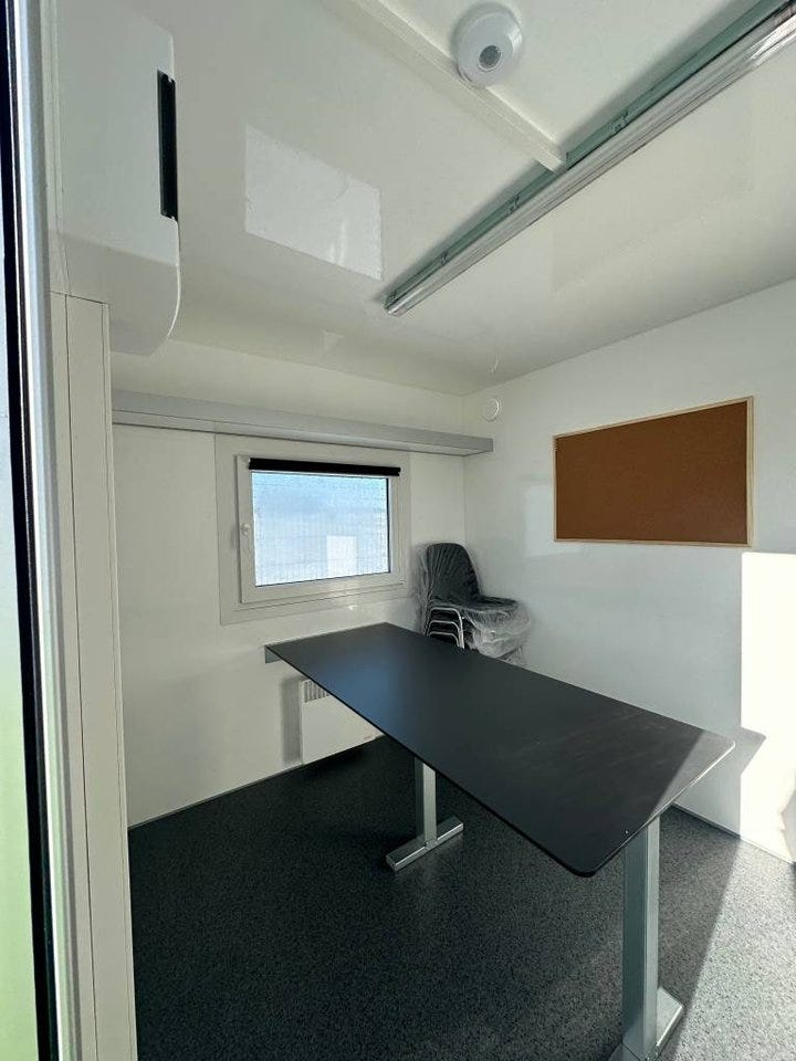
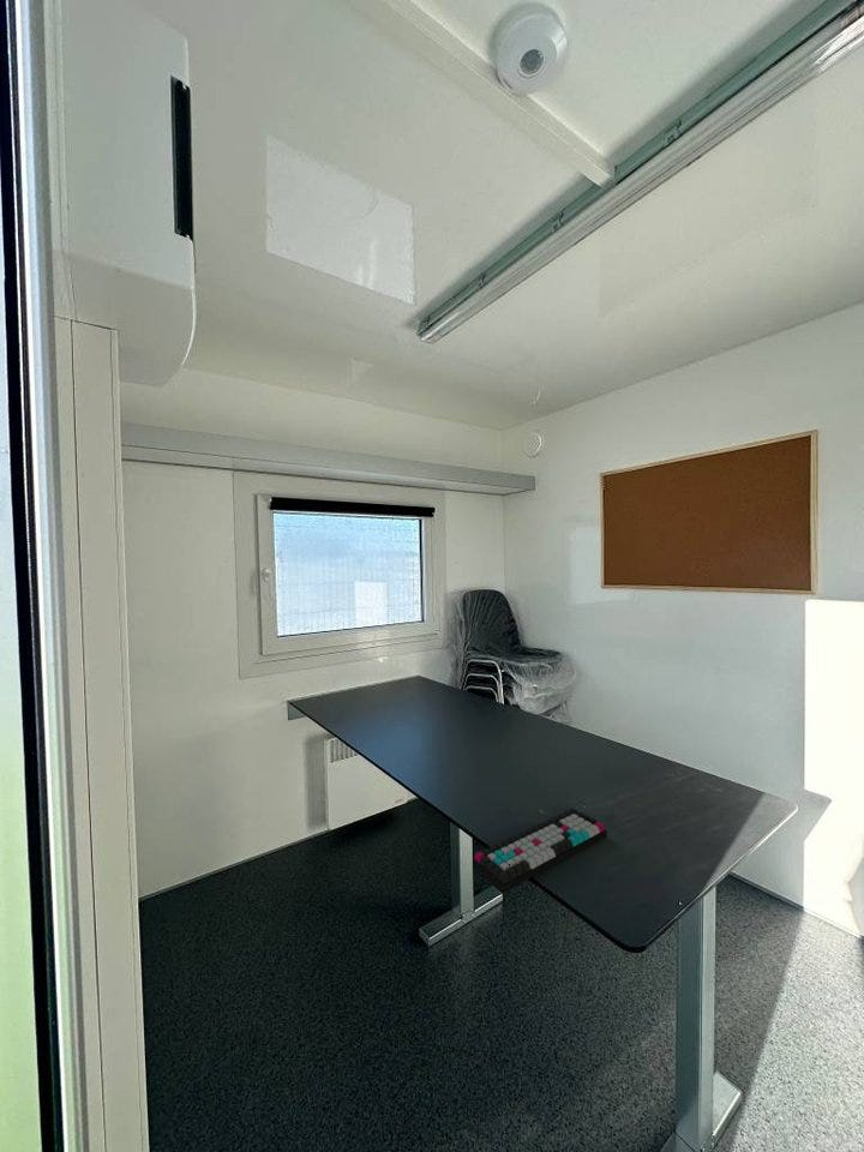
+ keyboard [472,808,608,894]
